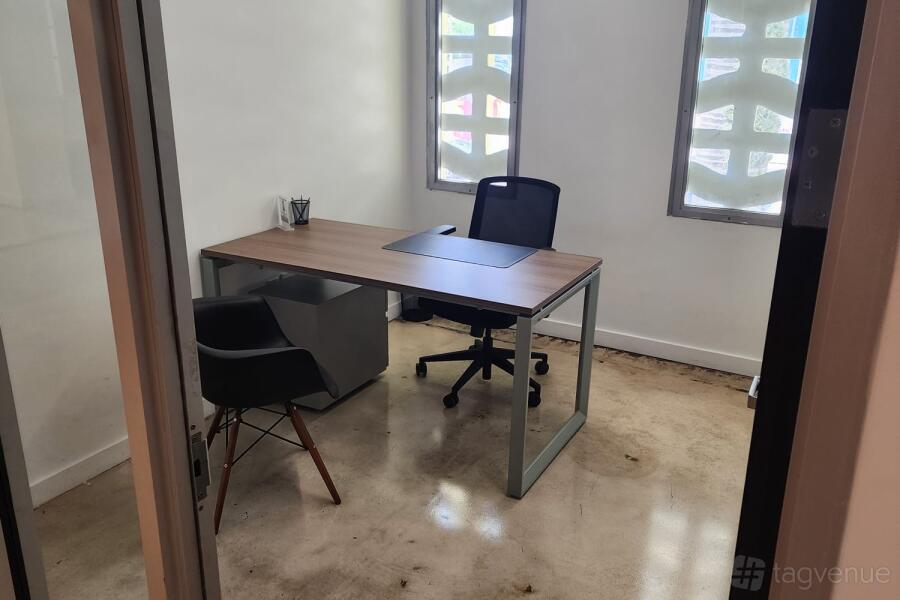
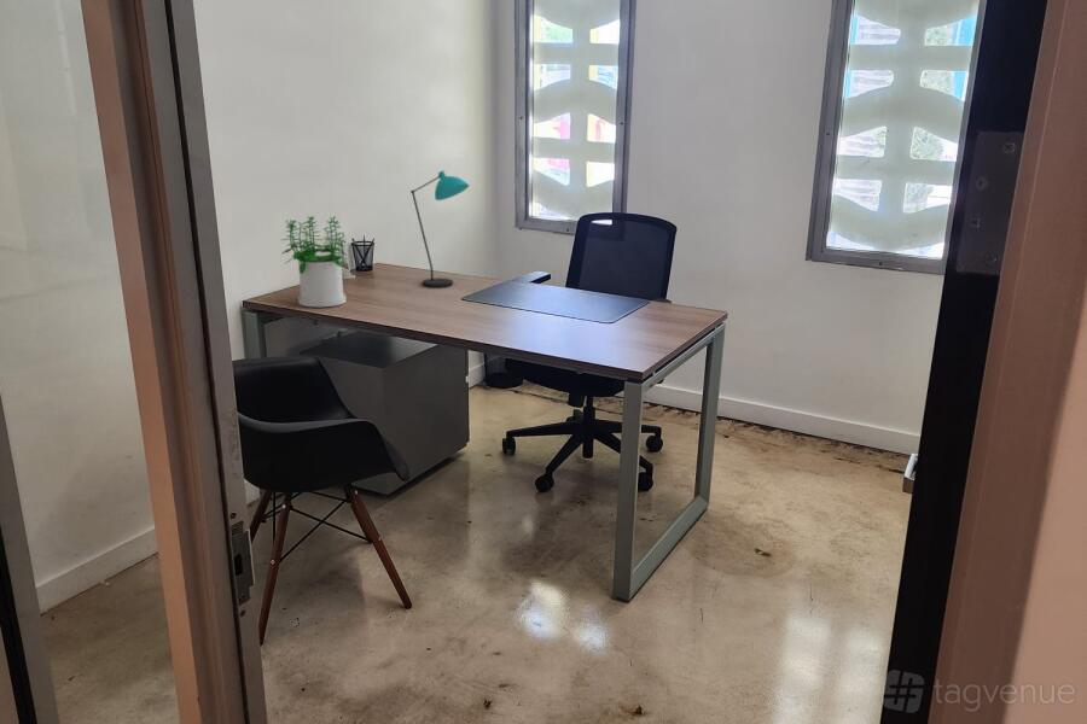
+ desk lamp [409,169,471,288]
+ potted plant [280,215,348,308]
